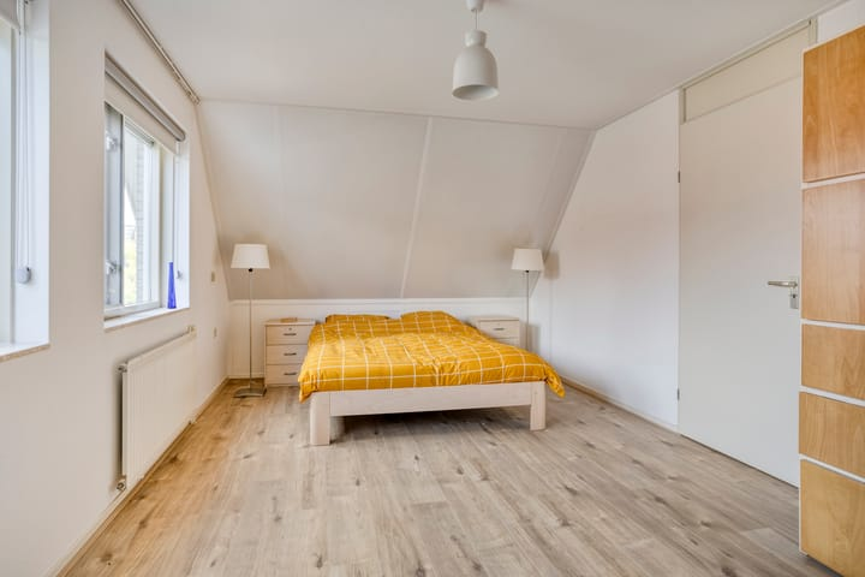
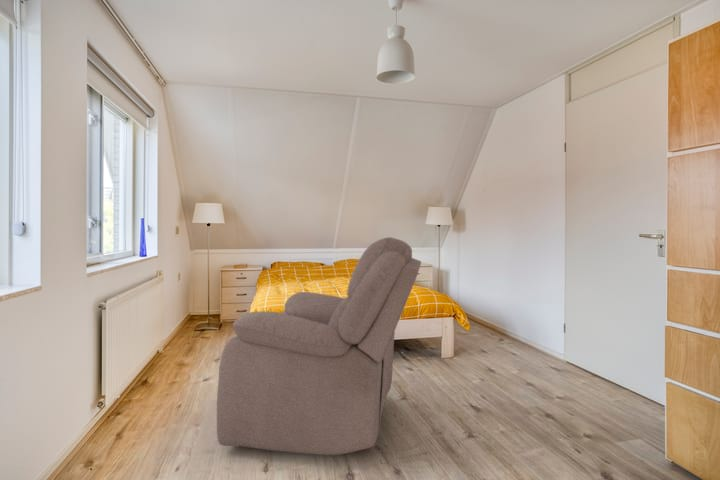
+ chair [216,236,422,456]
